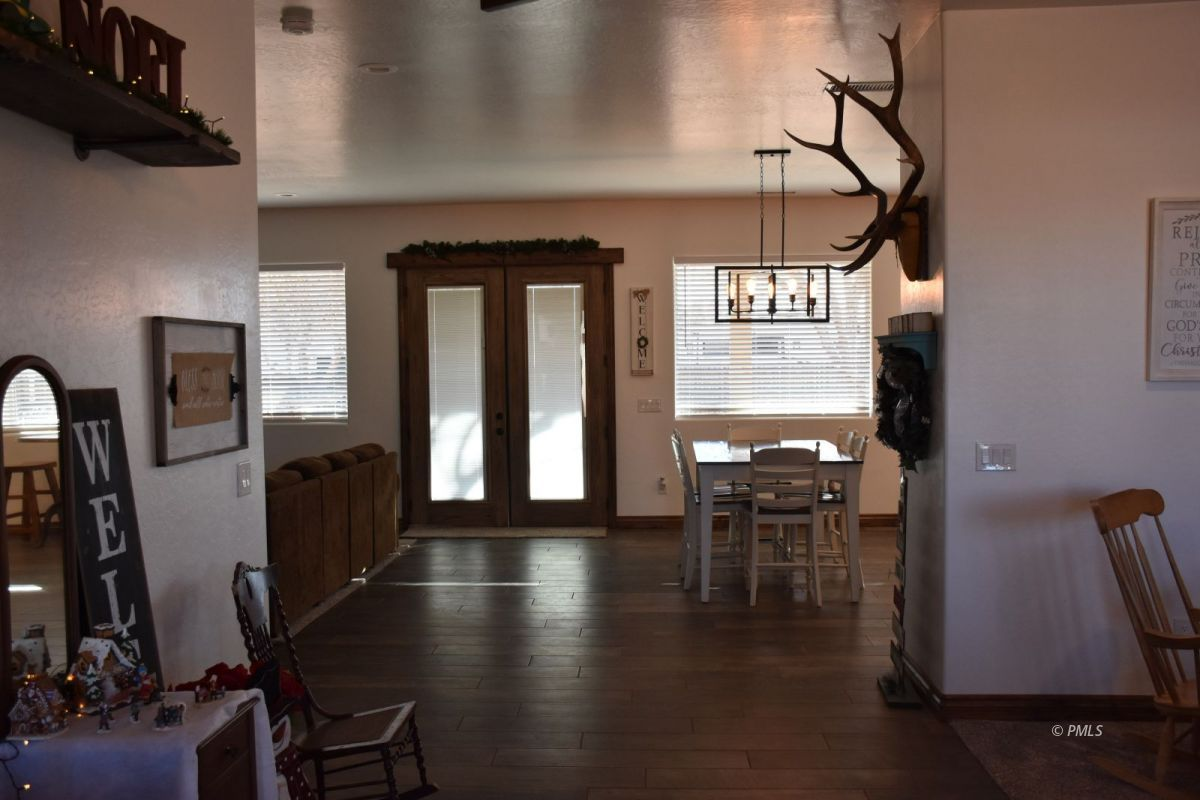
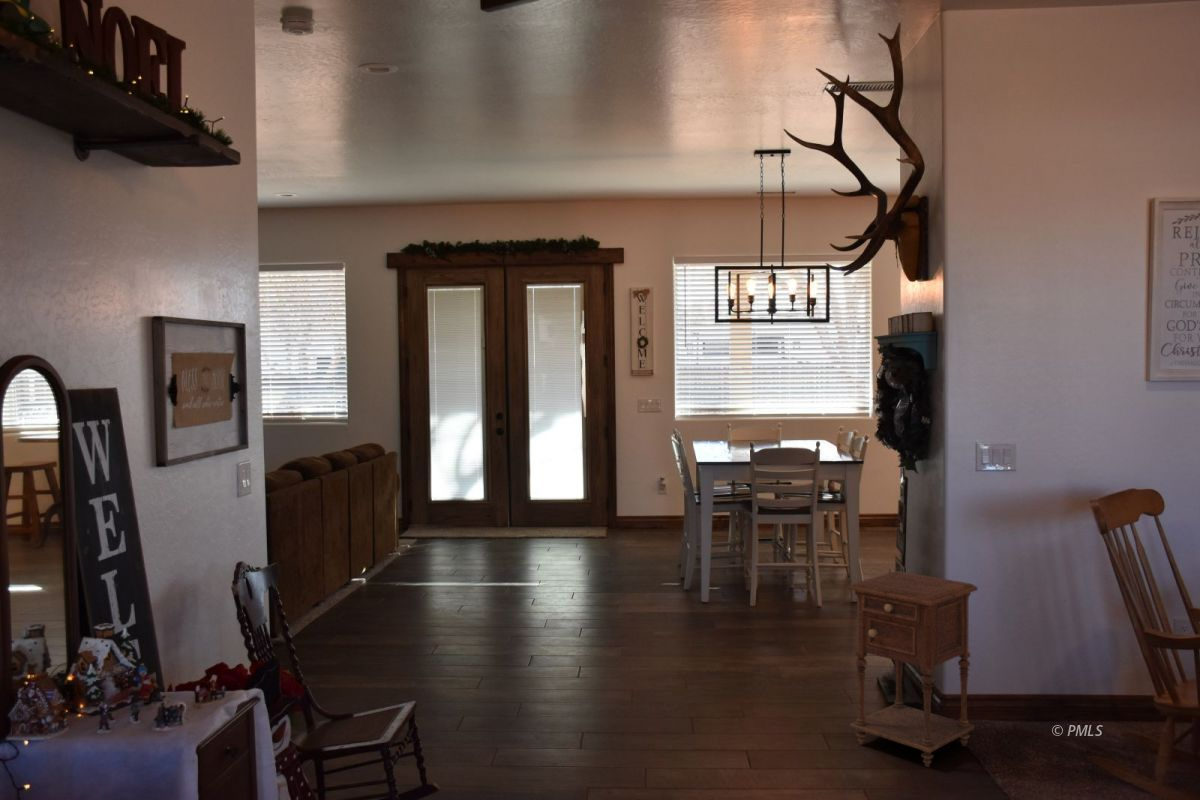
+ nightstand [847,570,979,768]
